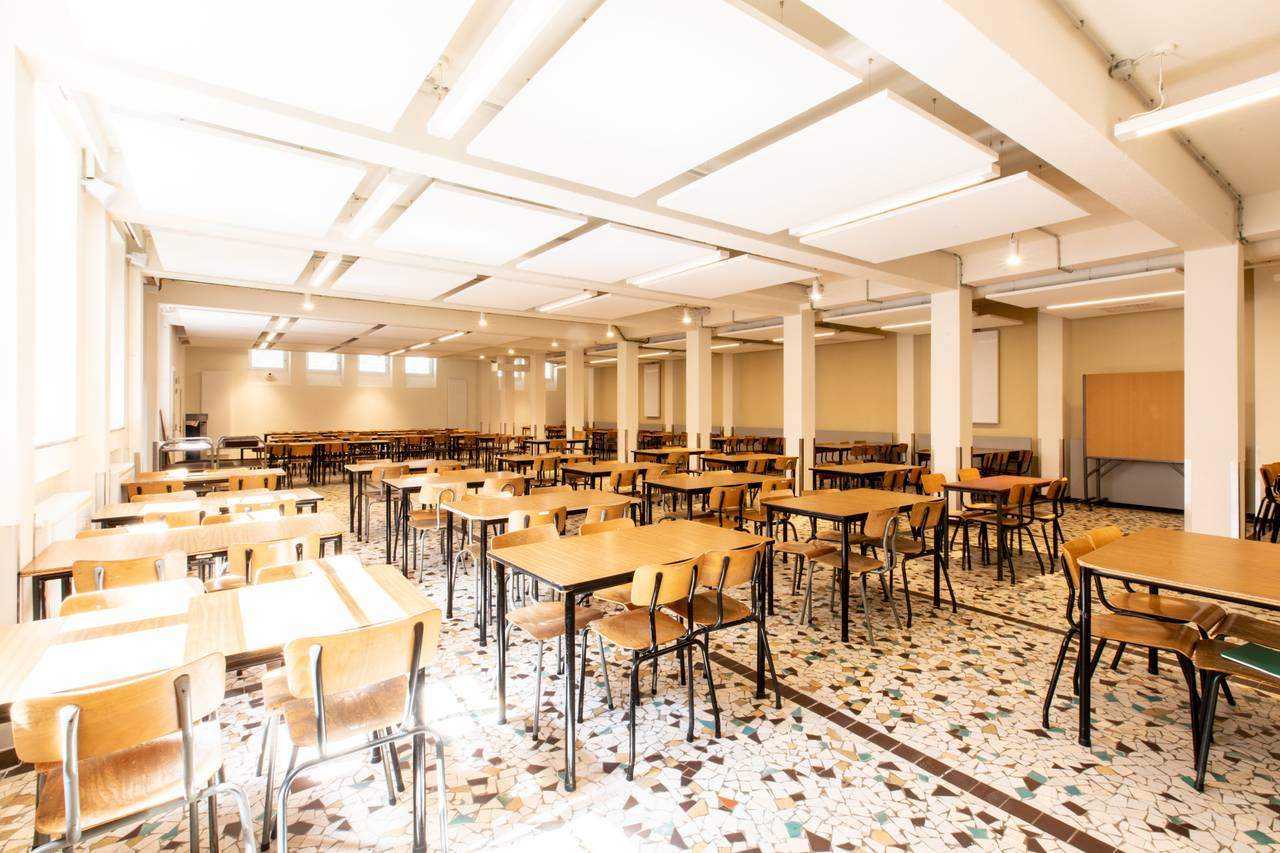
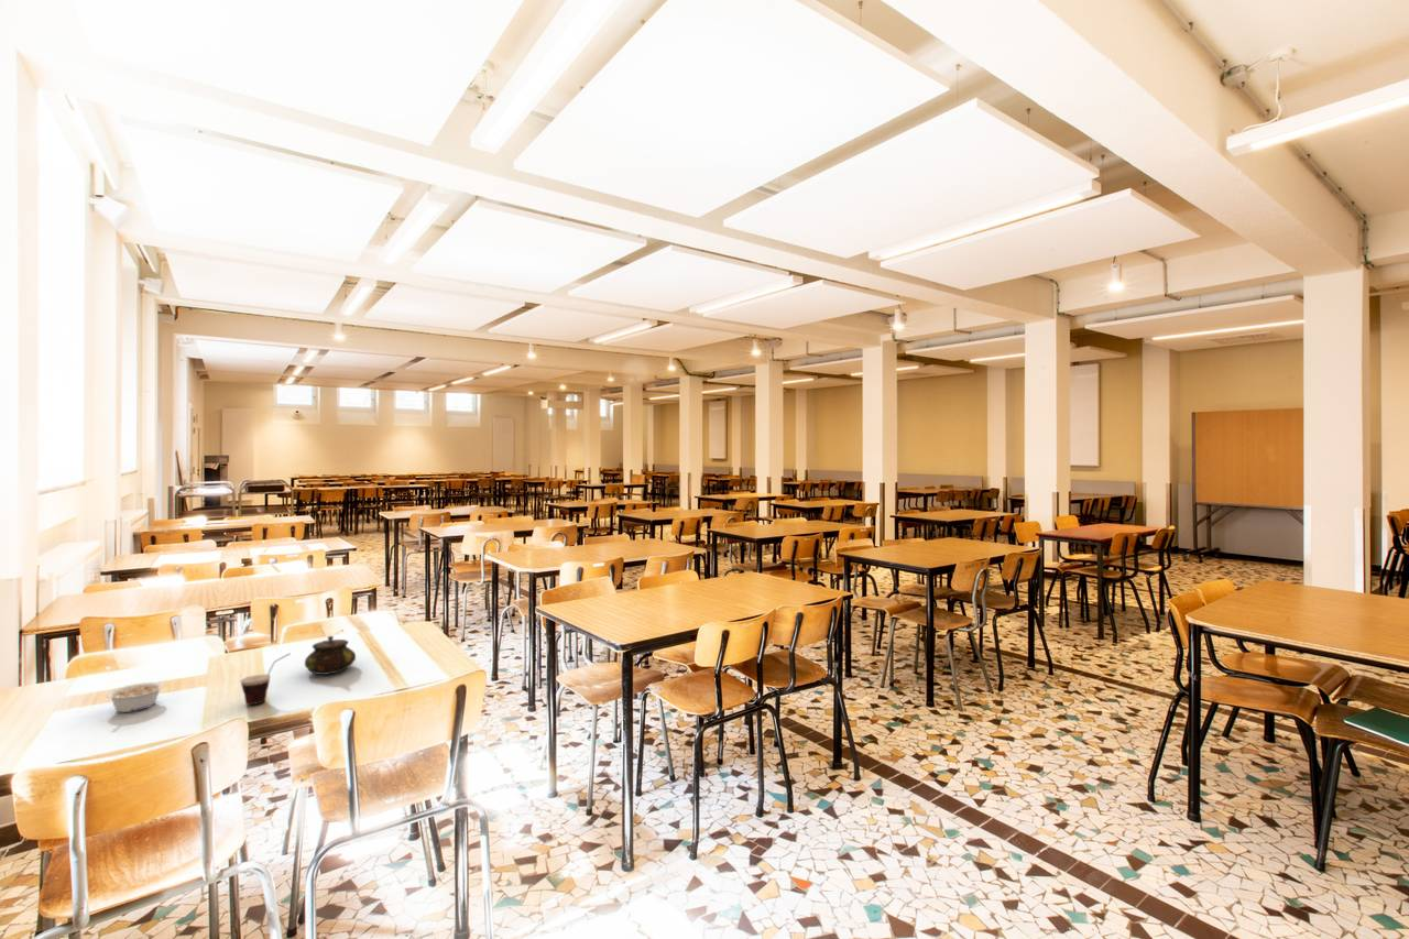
+ legume [106,681,165,713]
+ teapot [304,635,357,676]
+ cup [240,652,292,706]
